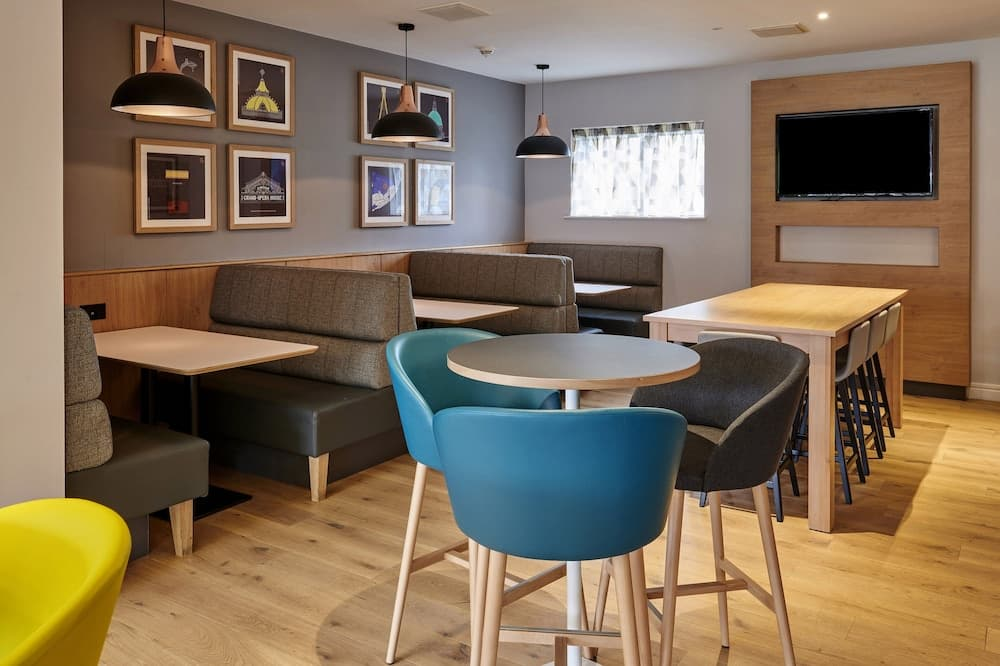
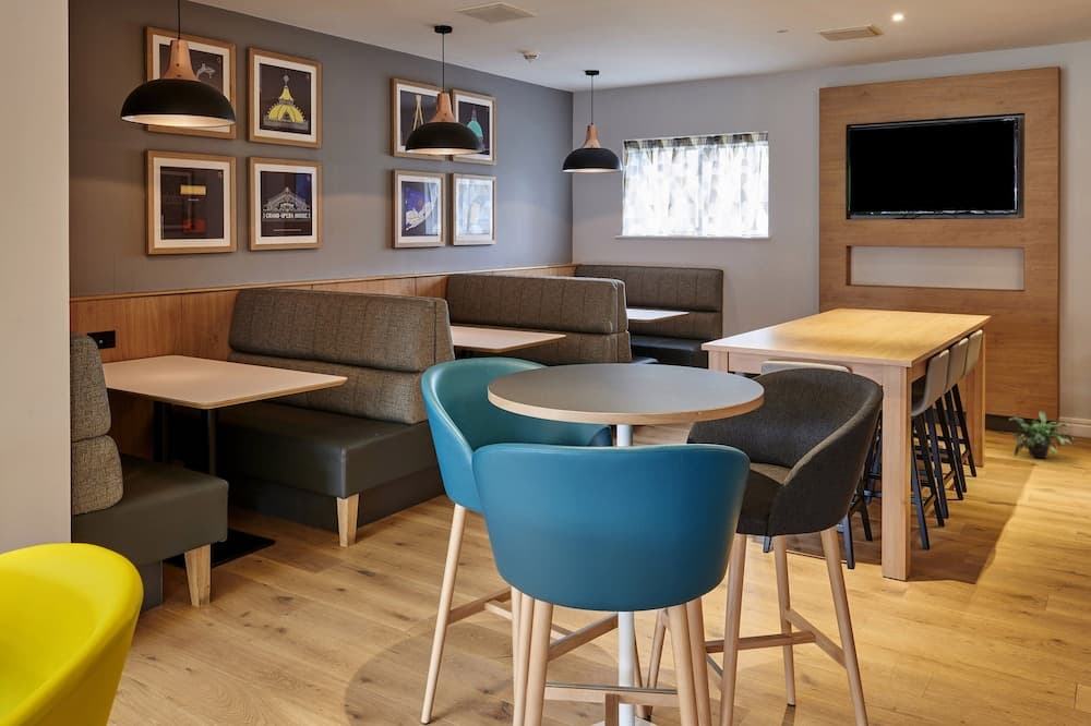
+ potted plant [1007,410,1076,459]
